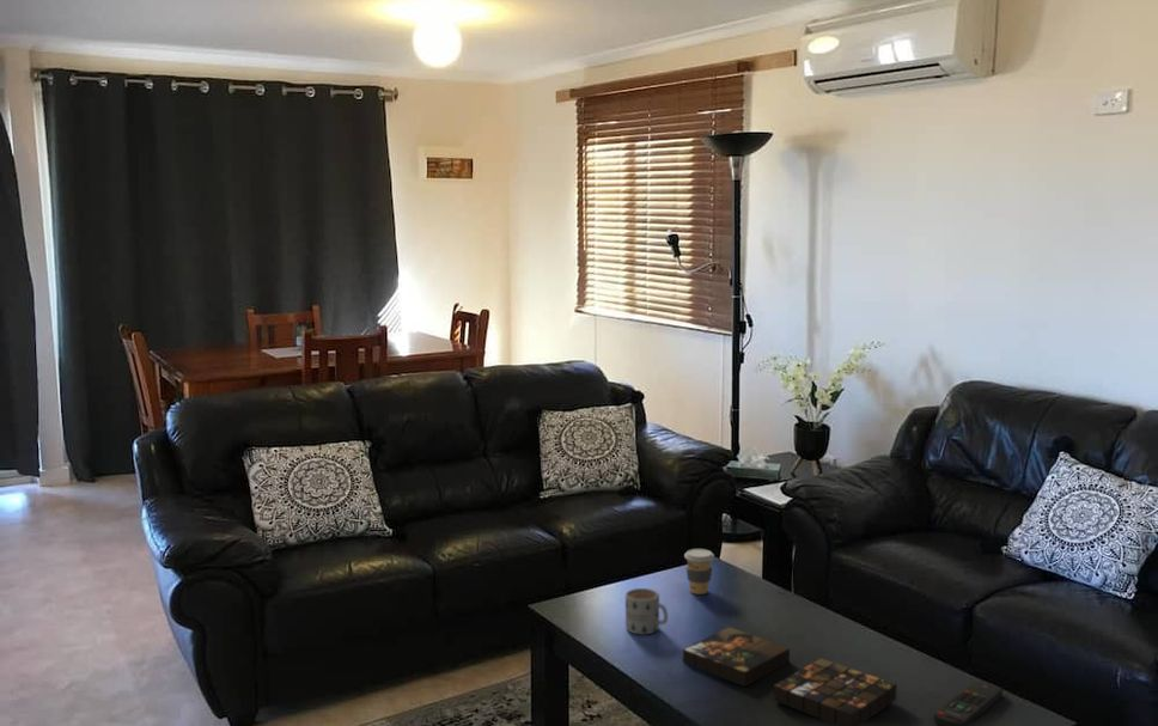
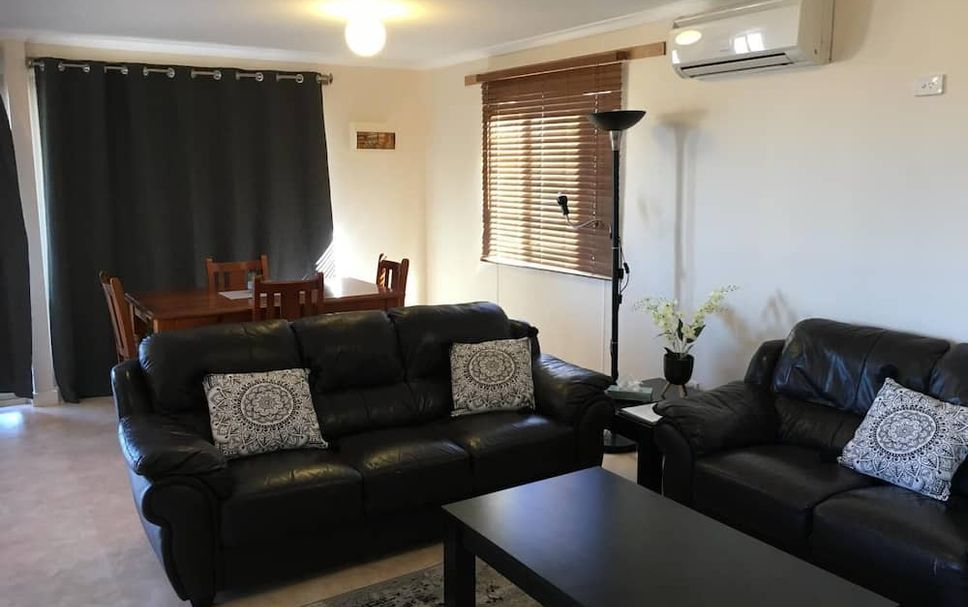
- board game [682,626,898,726]
- coffee cup [683,548,715,596]
- mug [624,587,669,635]
- remote control [932,679,1004,726]
